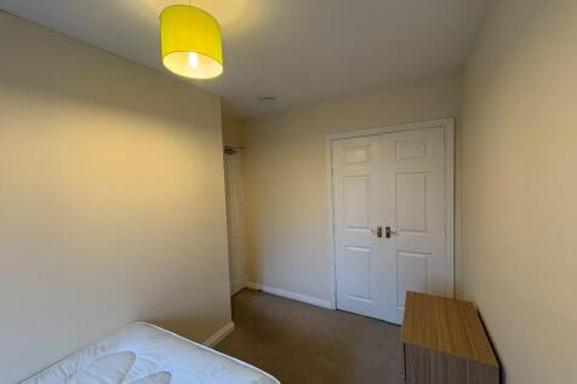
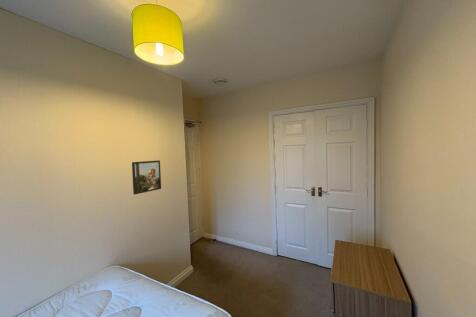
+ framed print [131,159,162,195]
